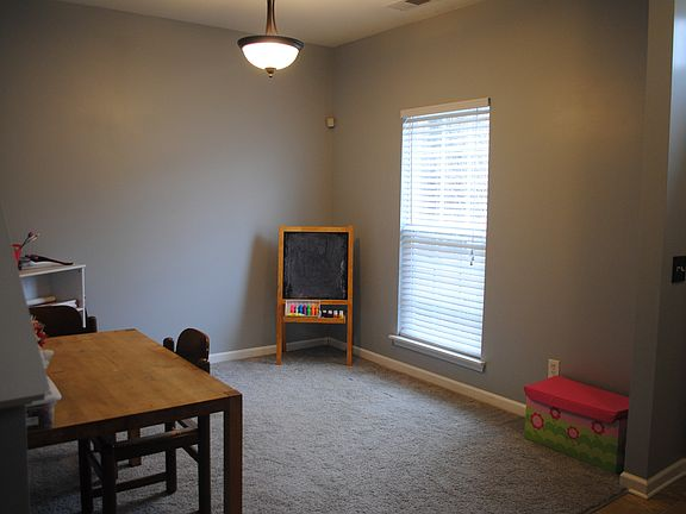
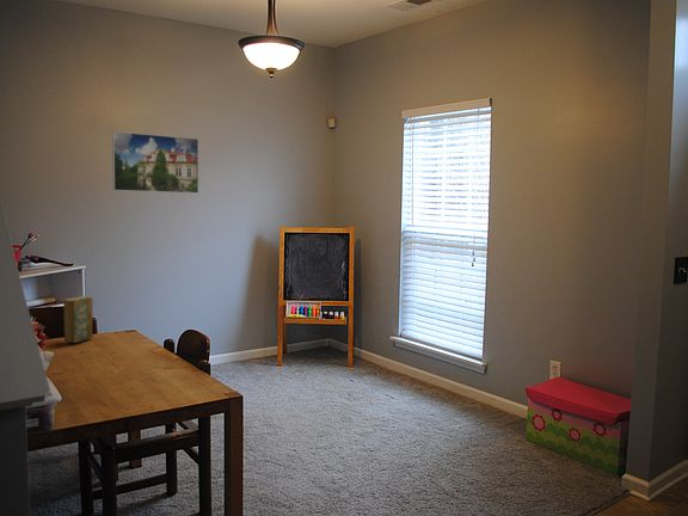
+ hardback book [62,295,94,344]
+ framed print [111,130,199,195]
